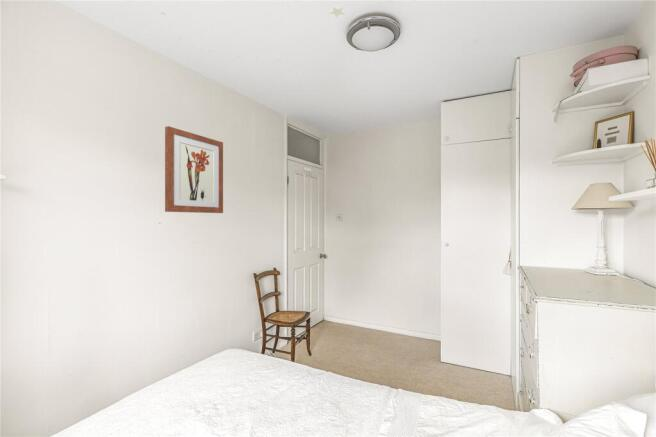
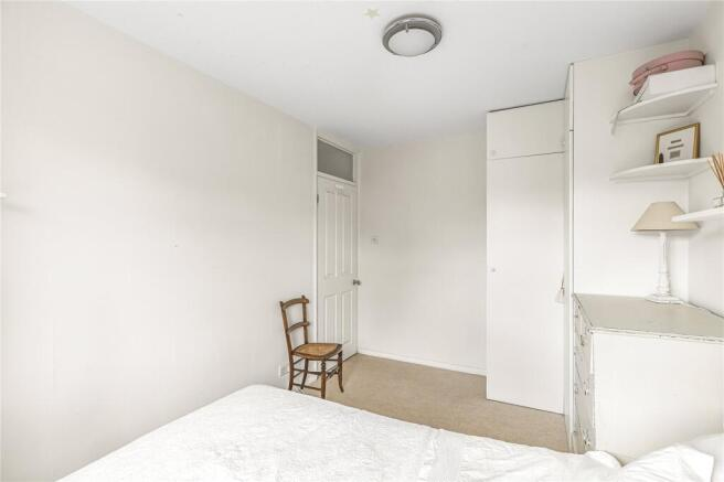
- wall art [164,125,224,214]
